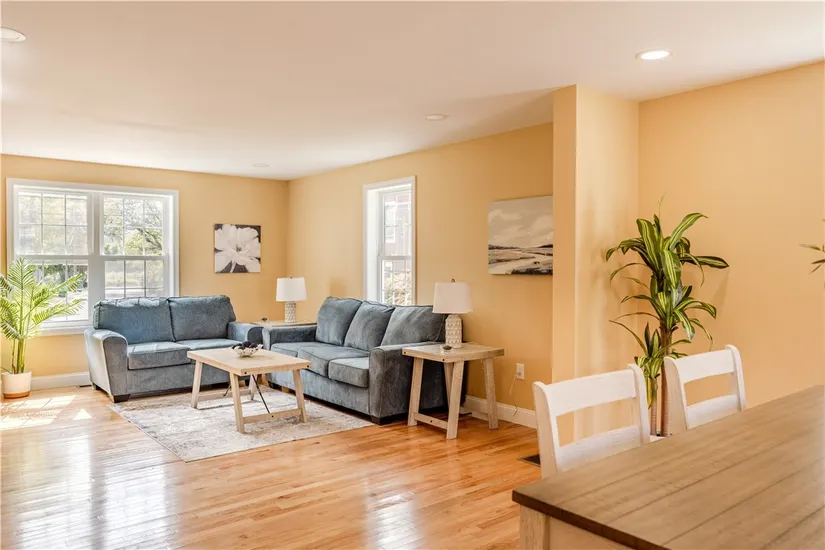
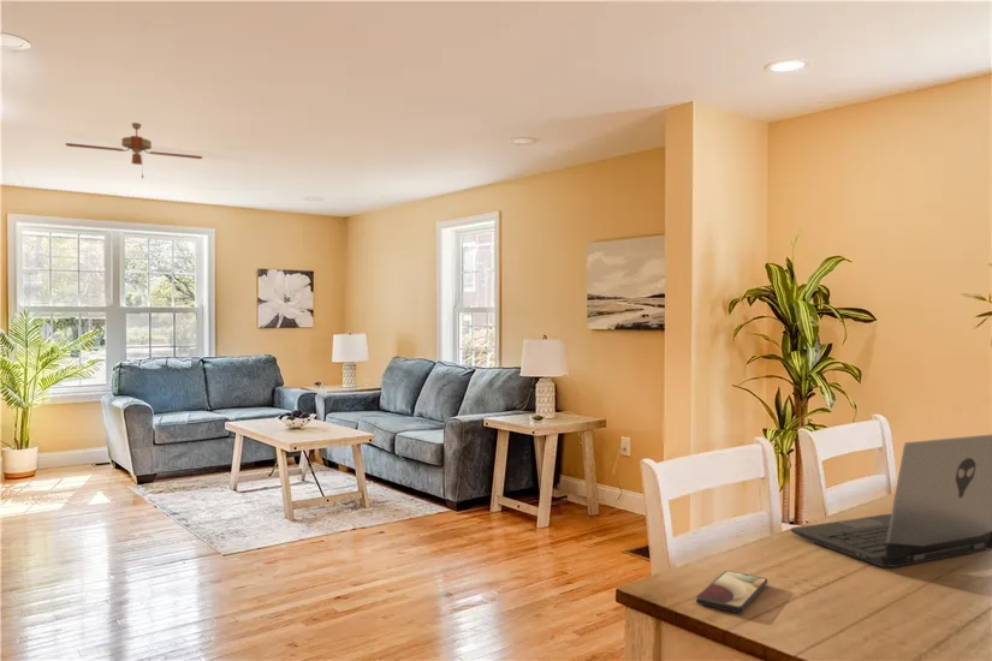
+ laptop [790,434,992,568]
+ ceiling fan [65,121,203,179]
+ smartphone [695,570,768,614]
